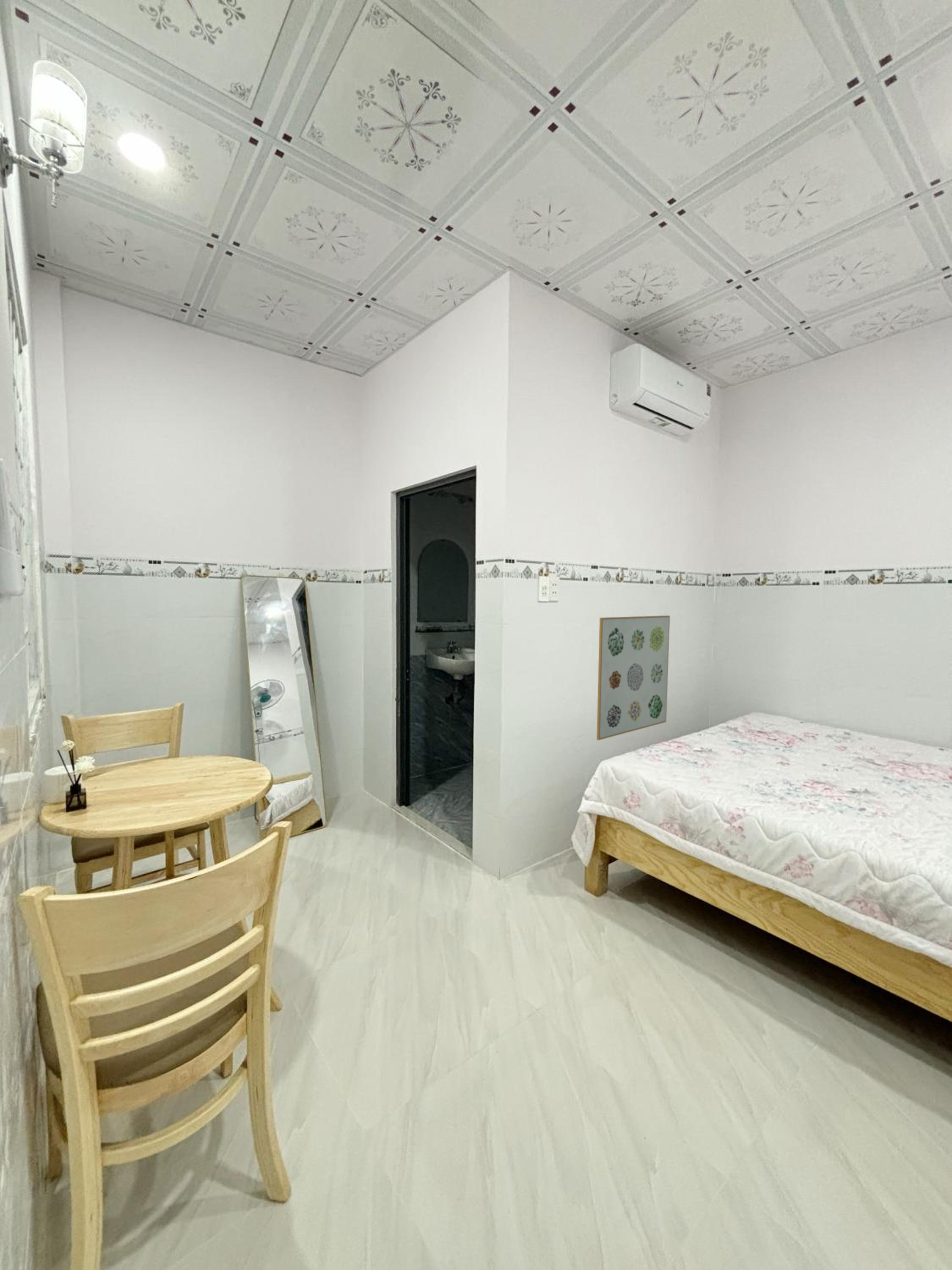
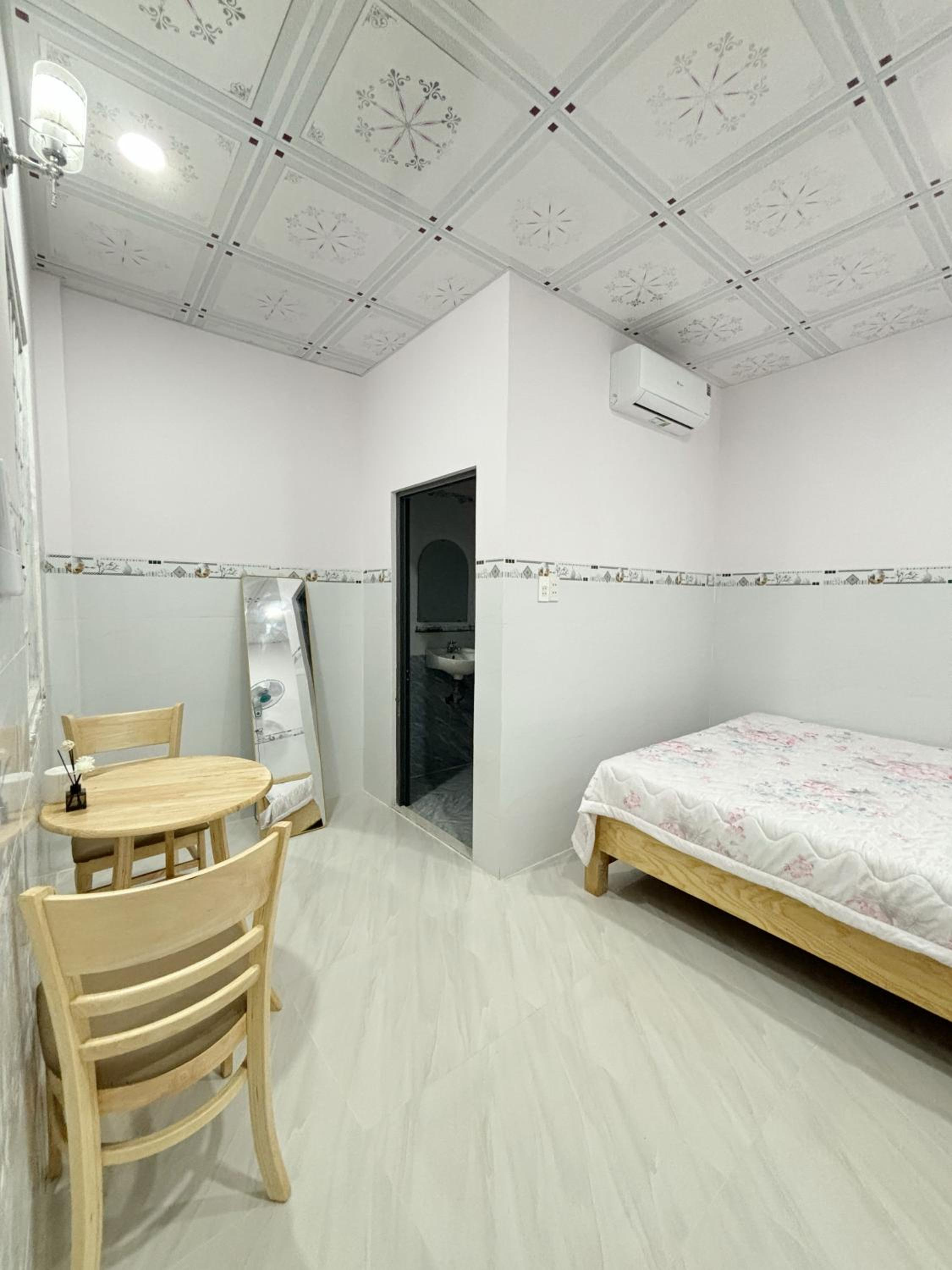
- wall art [596,615,670,741]
